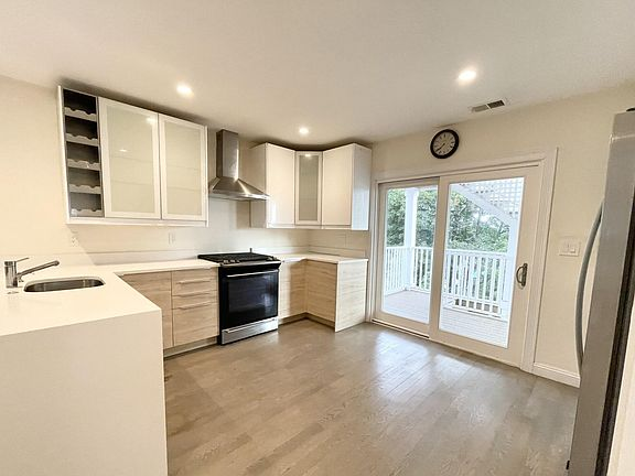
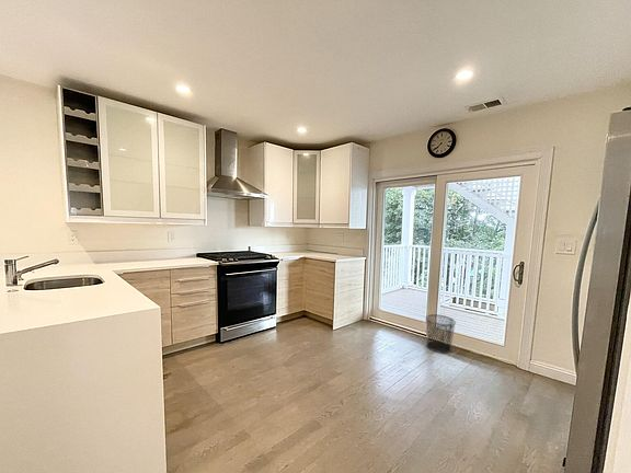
+ waste bin [425,313,457,355]
